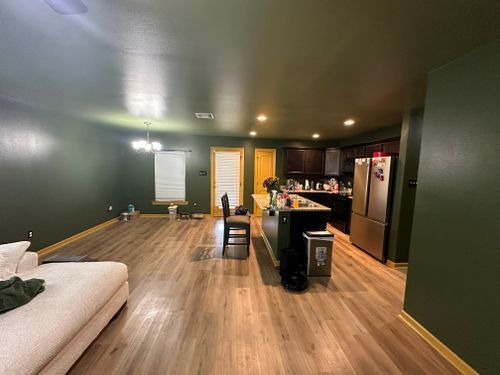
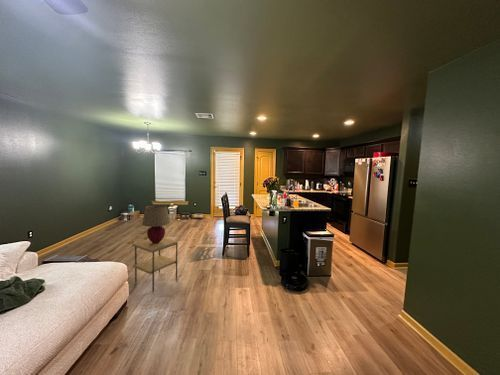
+ table lamp [141,204,171,243]
+ side table [131,237,179,293]
